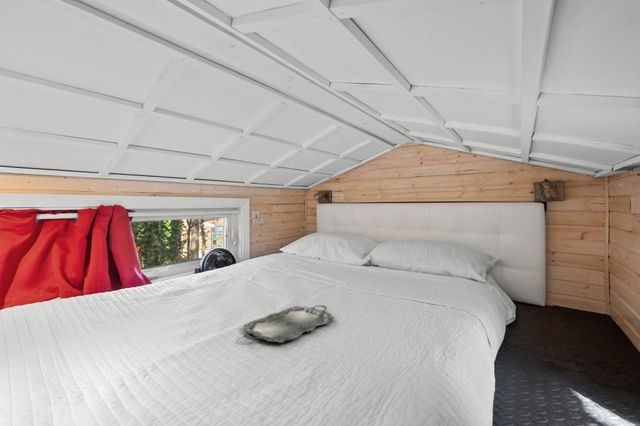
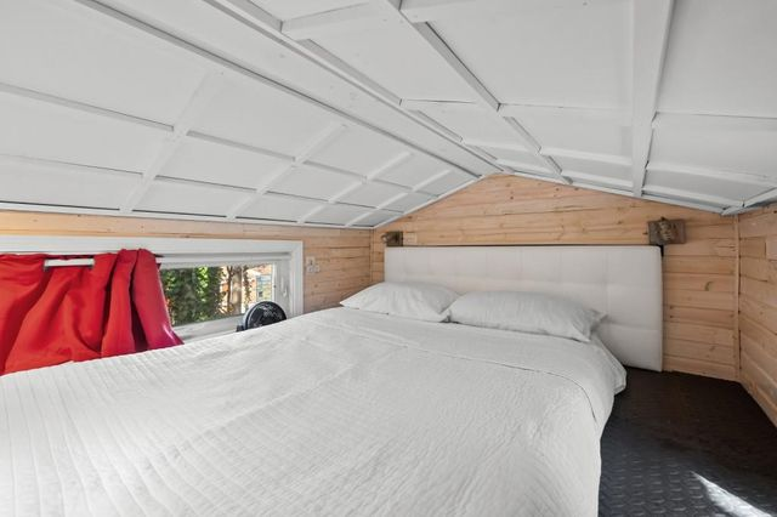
- serving tray [243,304,335,344]
